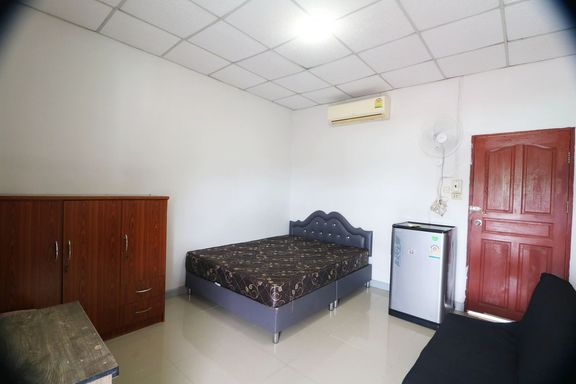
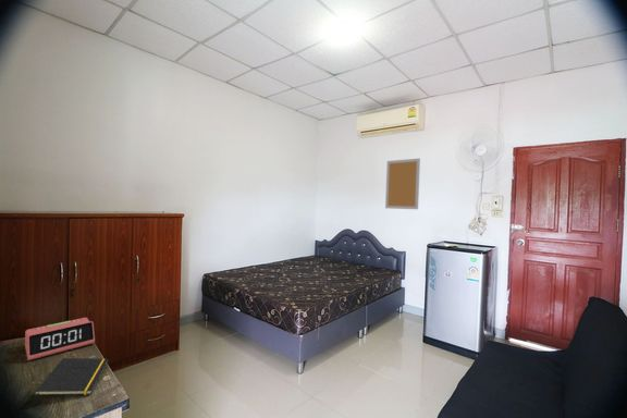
+ wall art [384,158,421,210]
+ alarm clock [24,317,96,361]
+ notepad [33,357,109,406]
